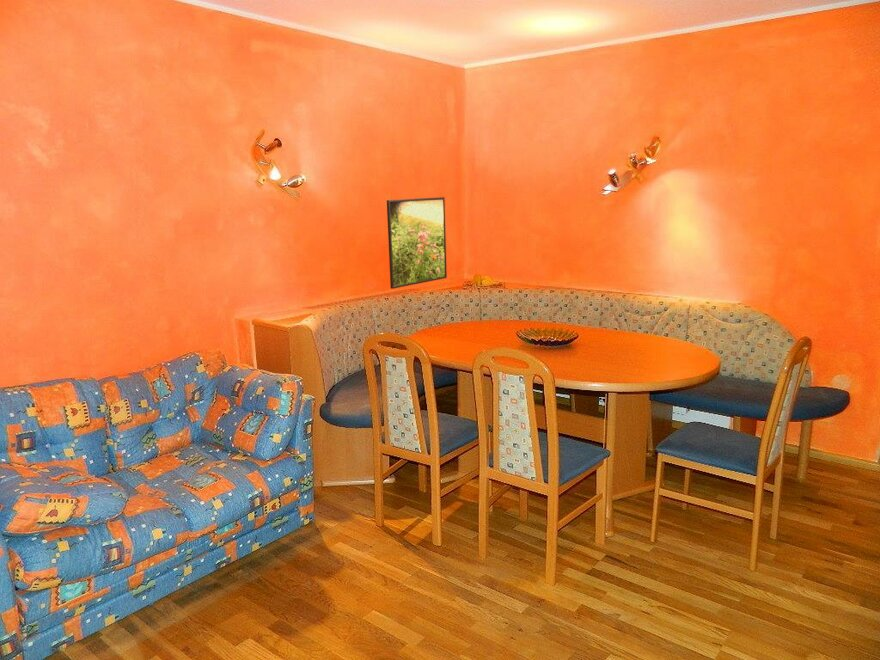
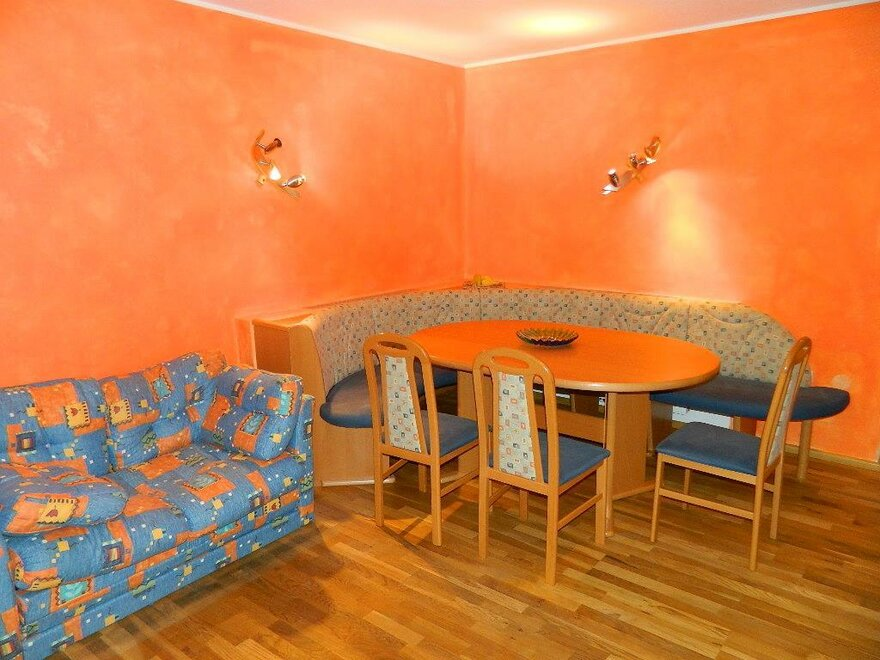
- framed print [386,196,448,290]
